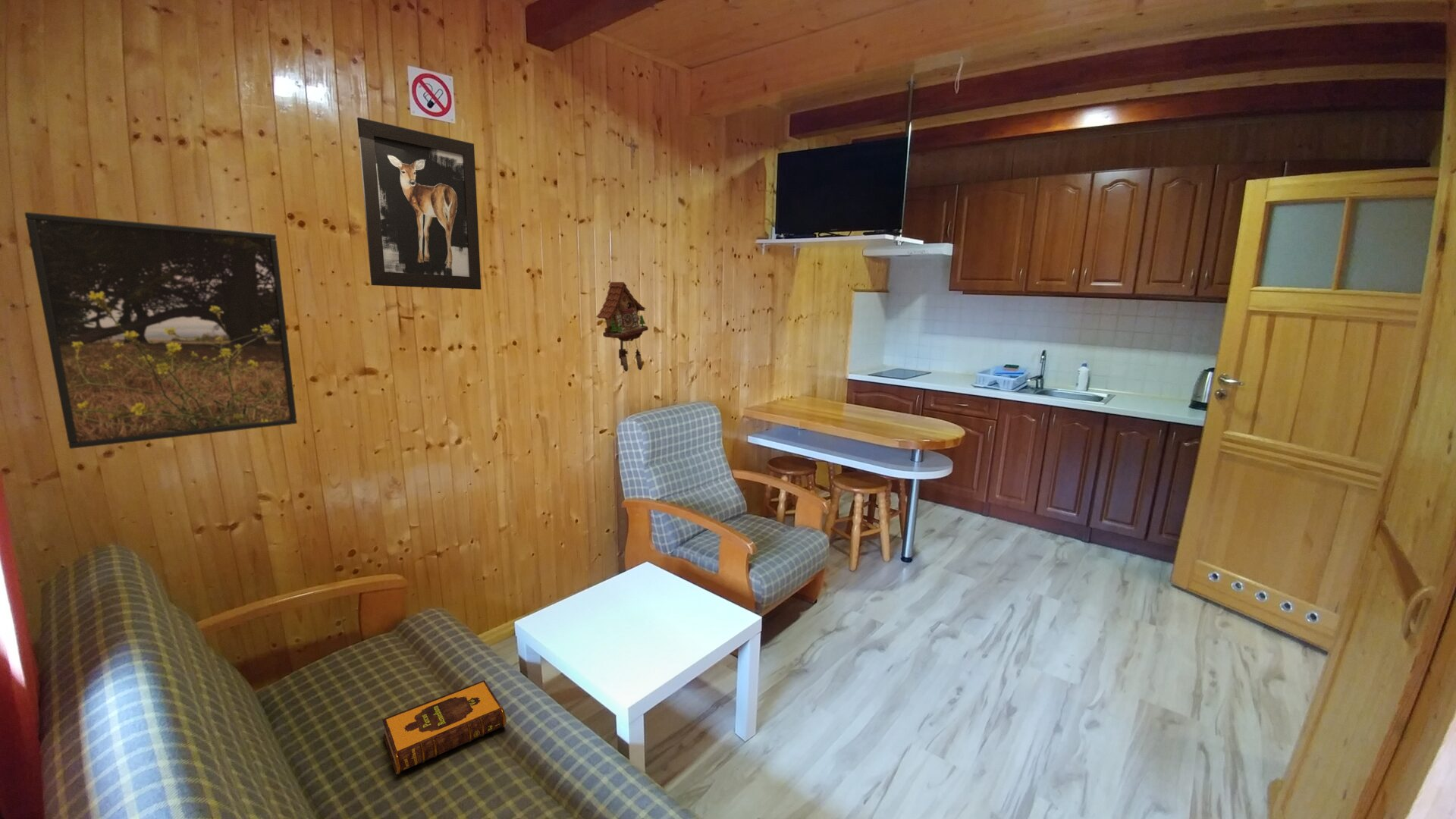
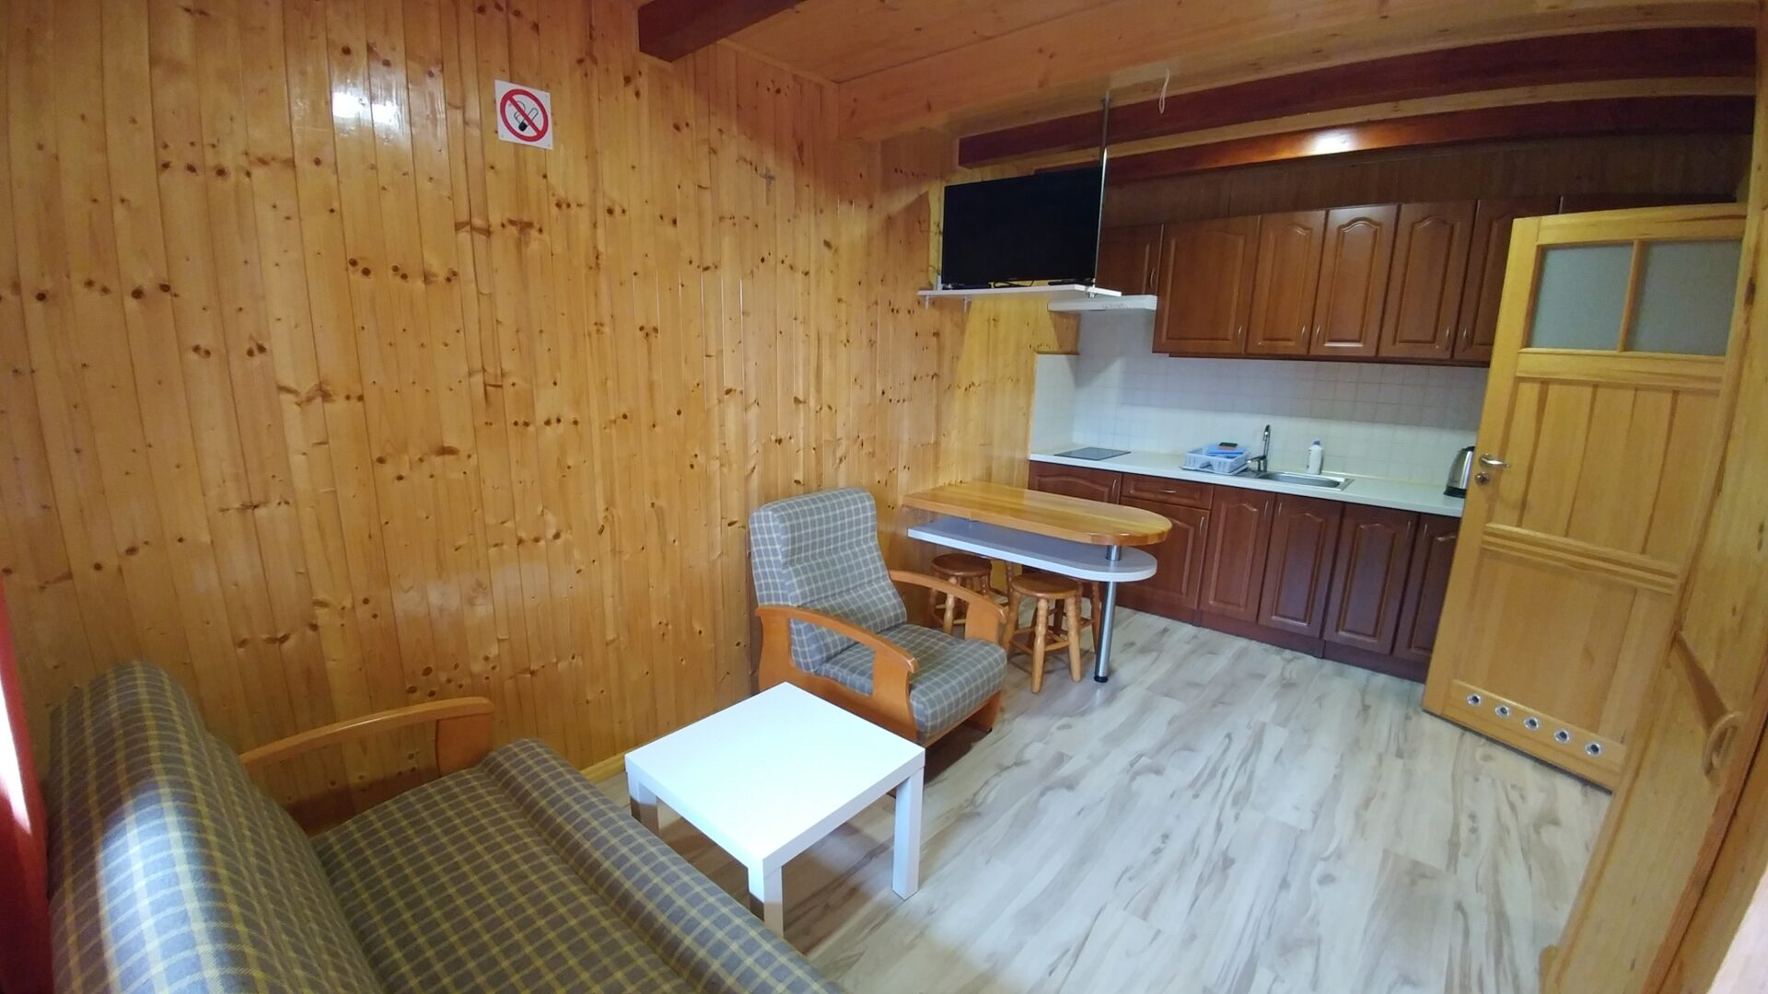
- hardback book [381,679,507,775]
- cuckoo clock [595,281,649,372]
- wall art [356,117,482,290]
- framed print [24,212,298,450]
